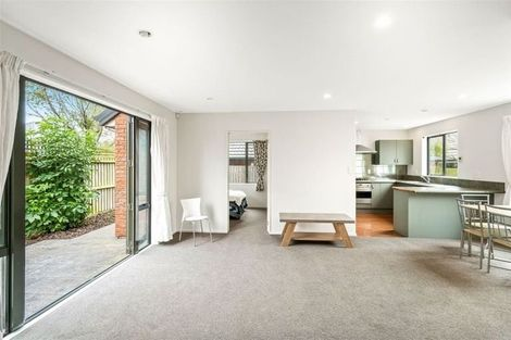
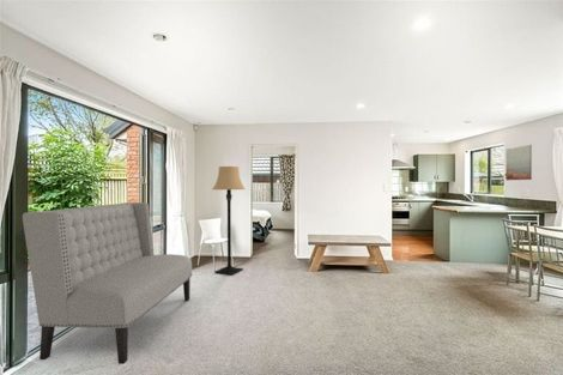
+ sofa [22,201,193,365]
+ lamp [211,165,247,277]
+ wall art [506,144,533,181]
